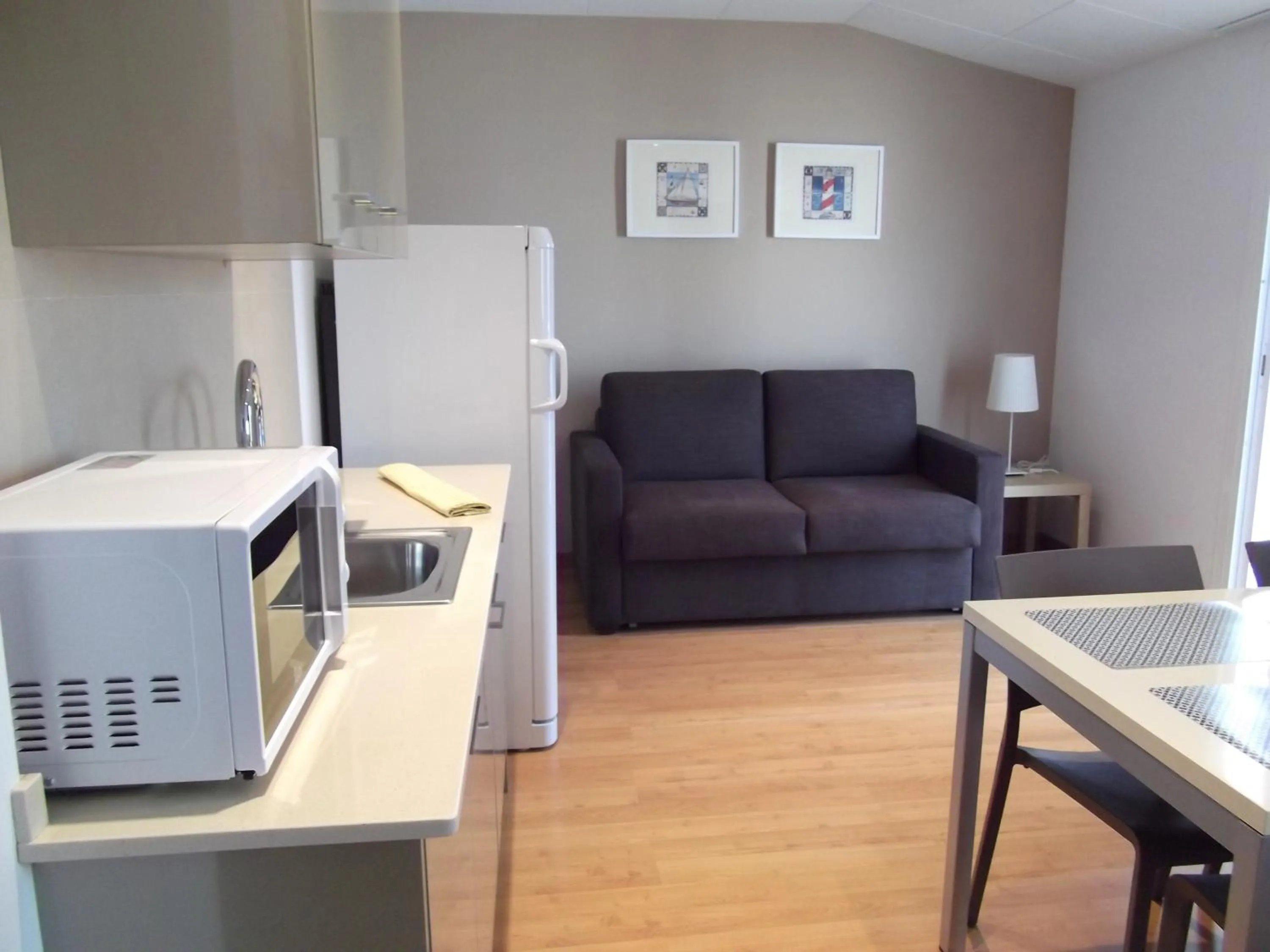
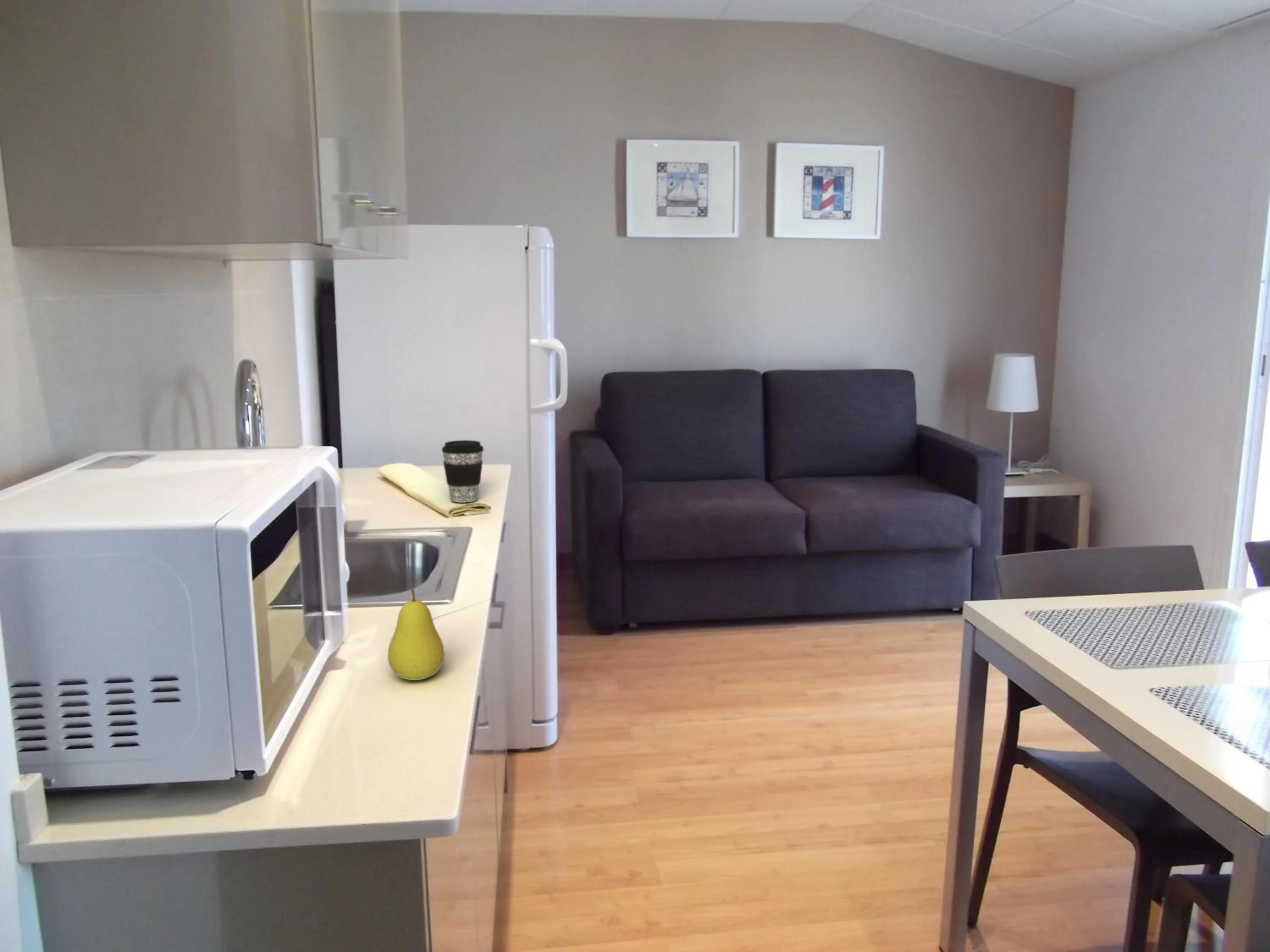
+ fruit [387,588,445,681]
+ coffee cup [441,440,484,503]
